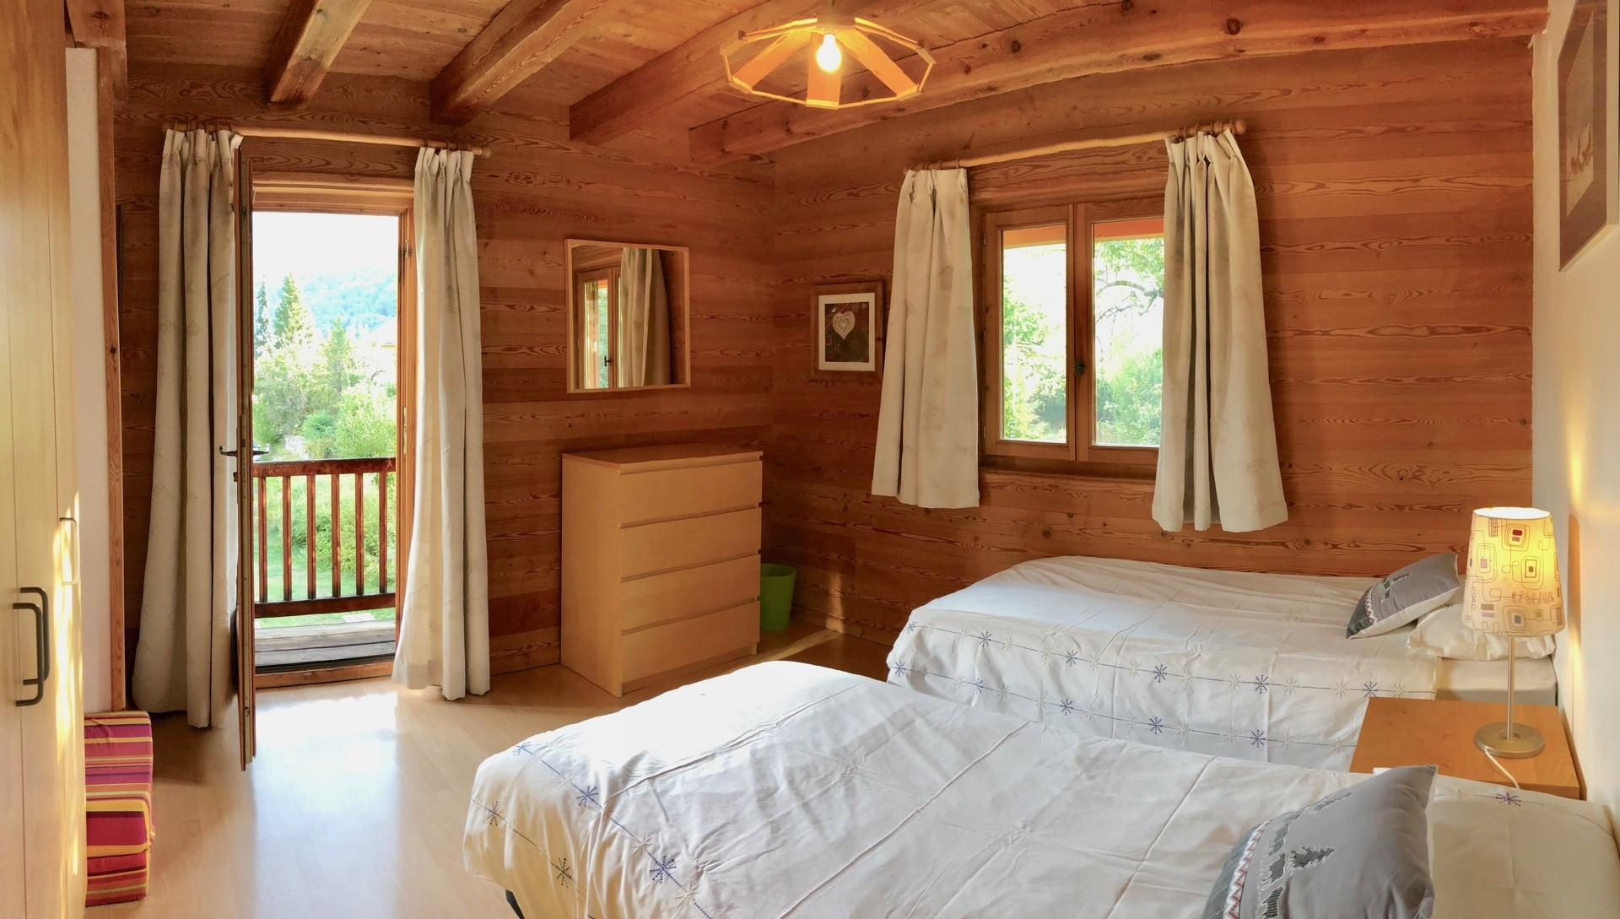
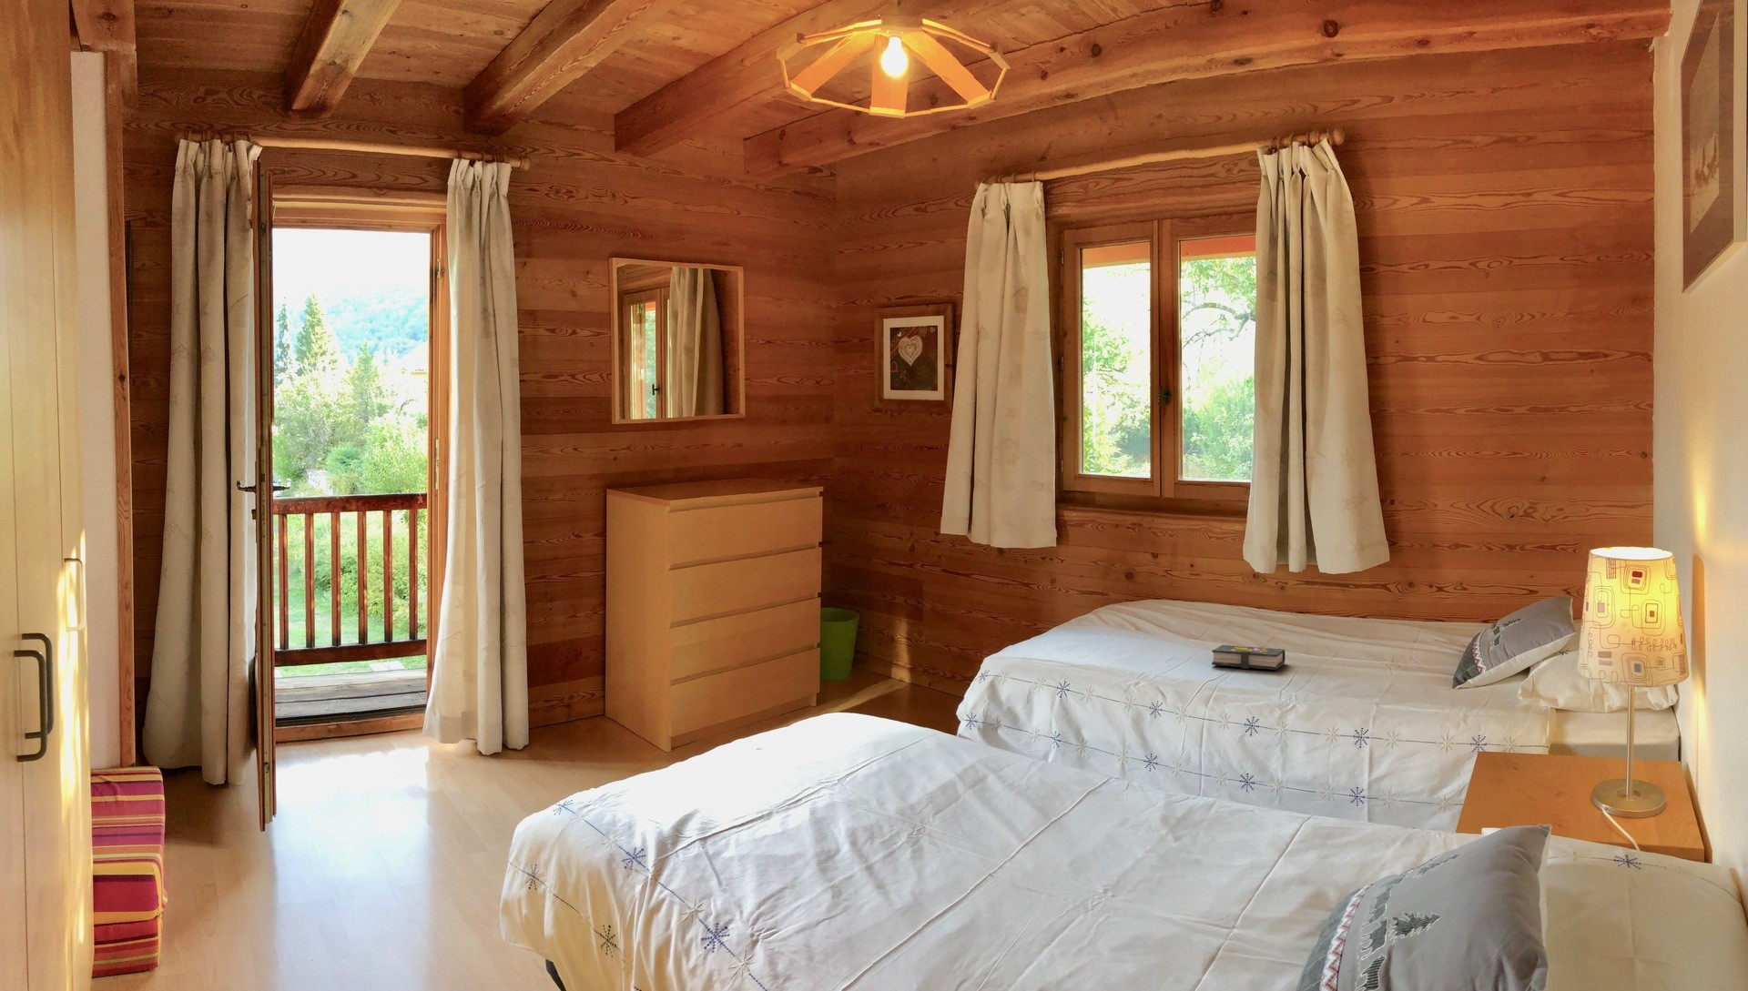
+ book [1211,644,1286,671]
